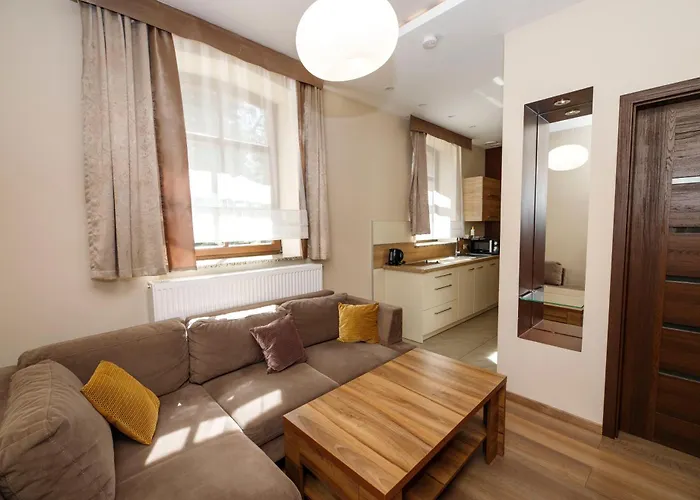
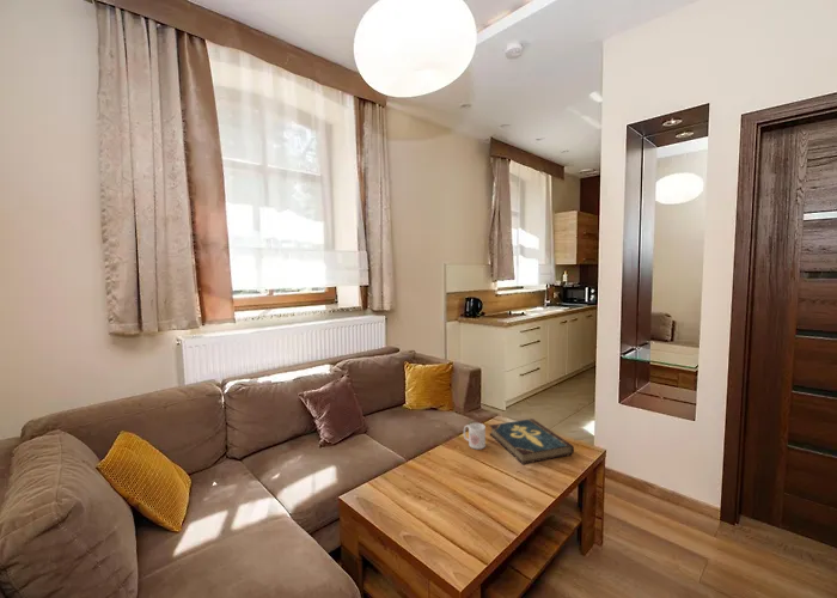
+ mug [463,422,487,450]
+ book [489,417,575,465]
